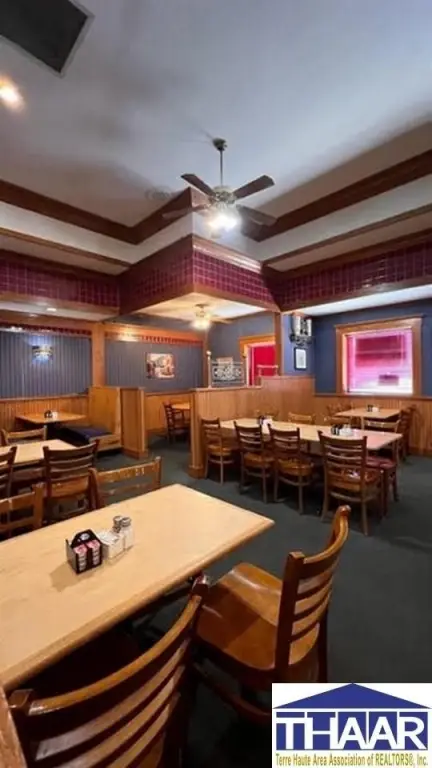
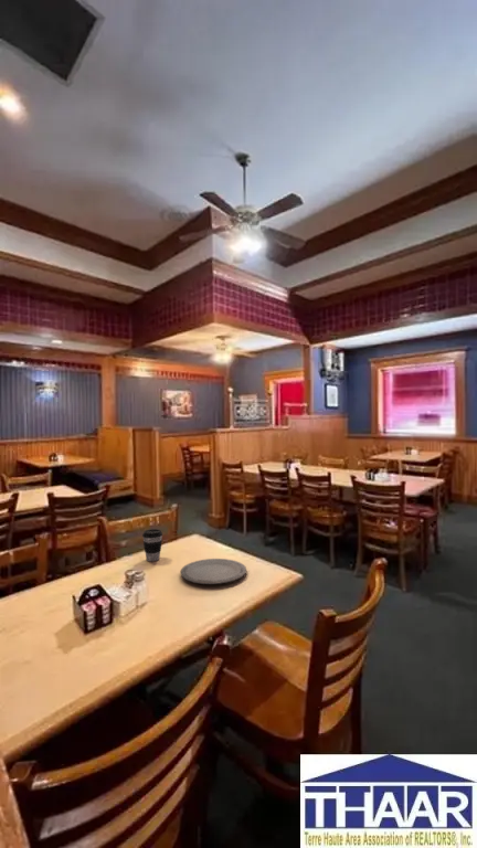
+ plate [180,558,247,585]
+ coffee cup [141,528,163,562]
